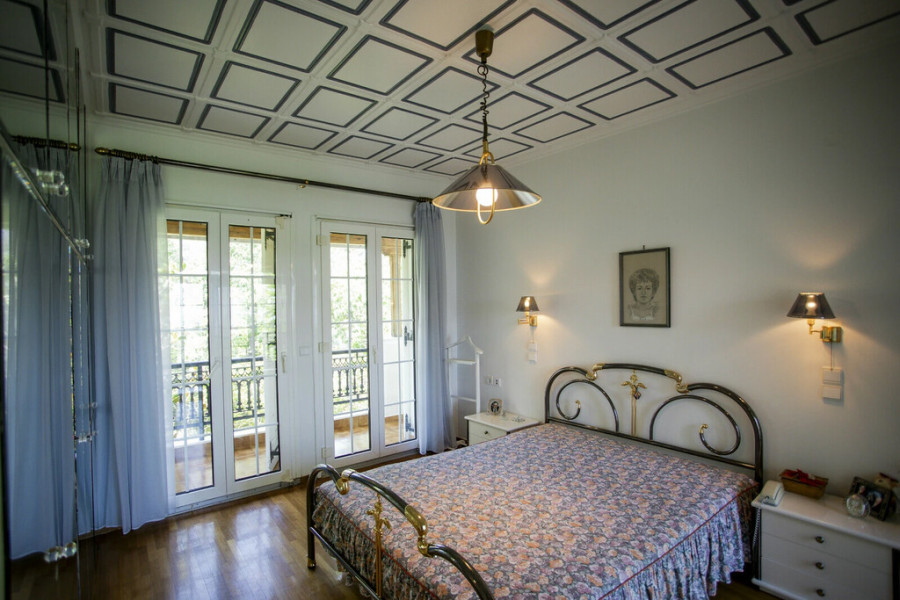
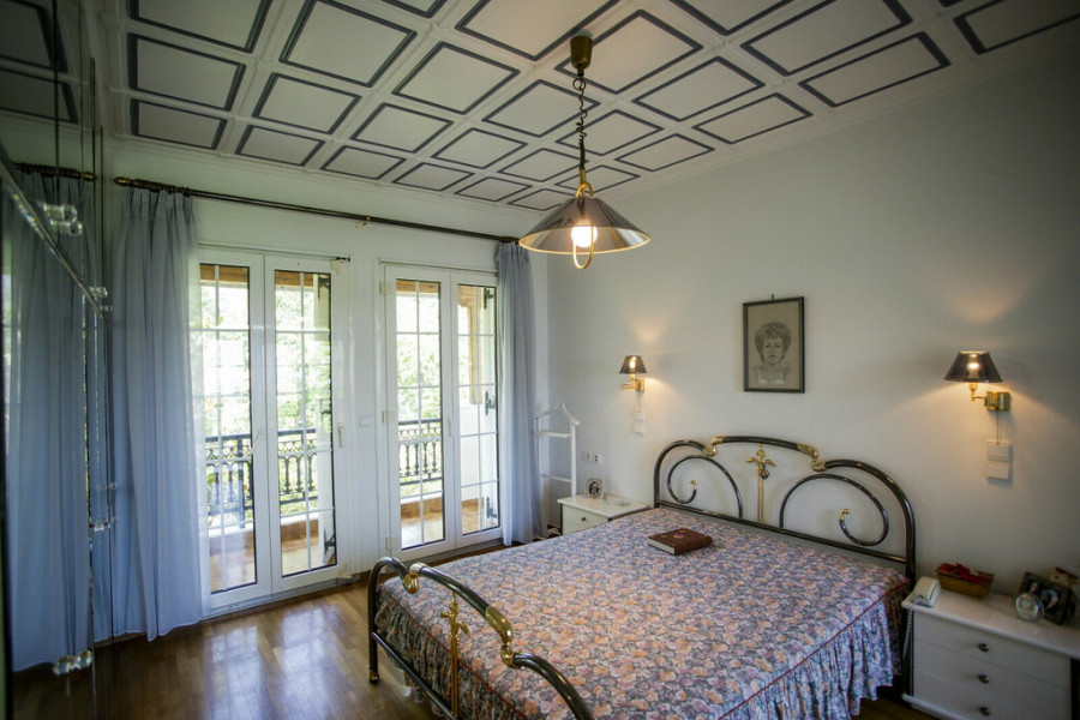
+ book [646,527,714,556]
